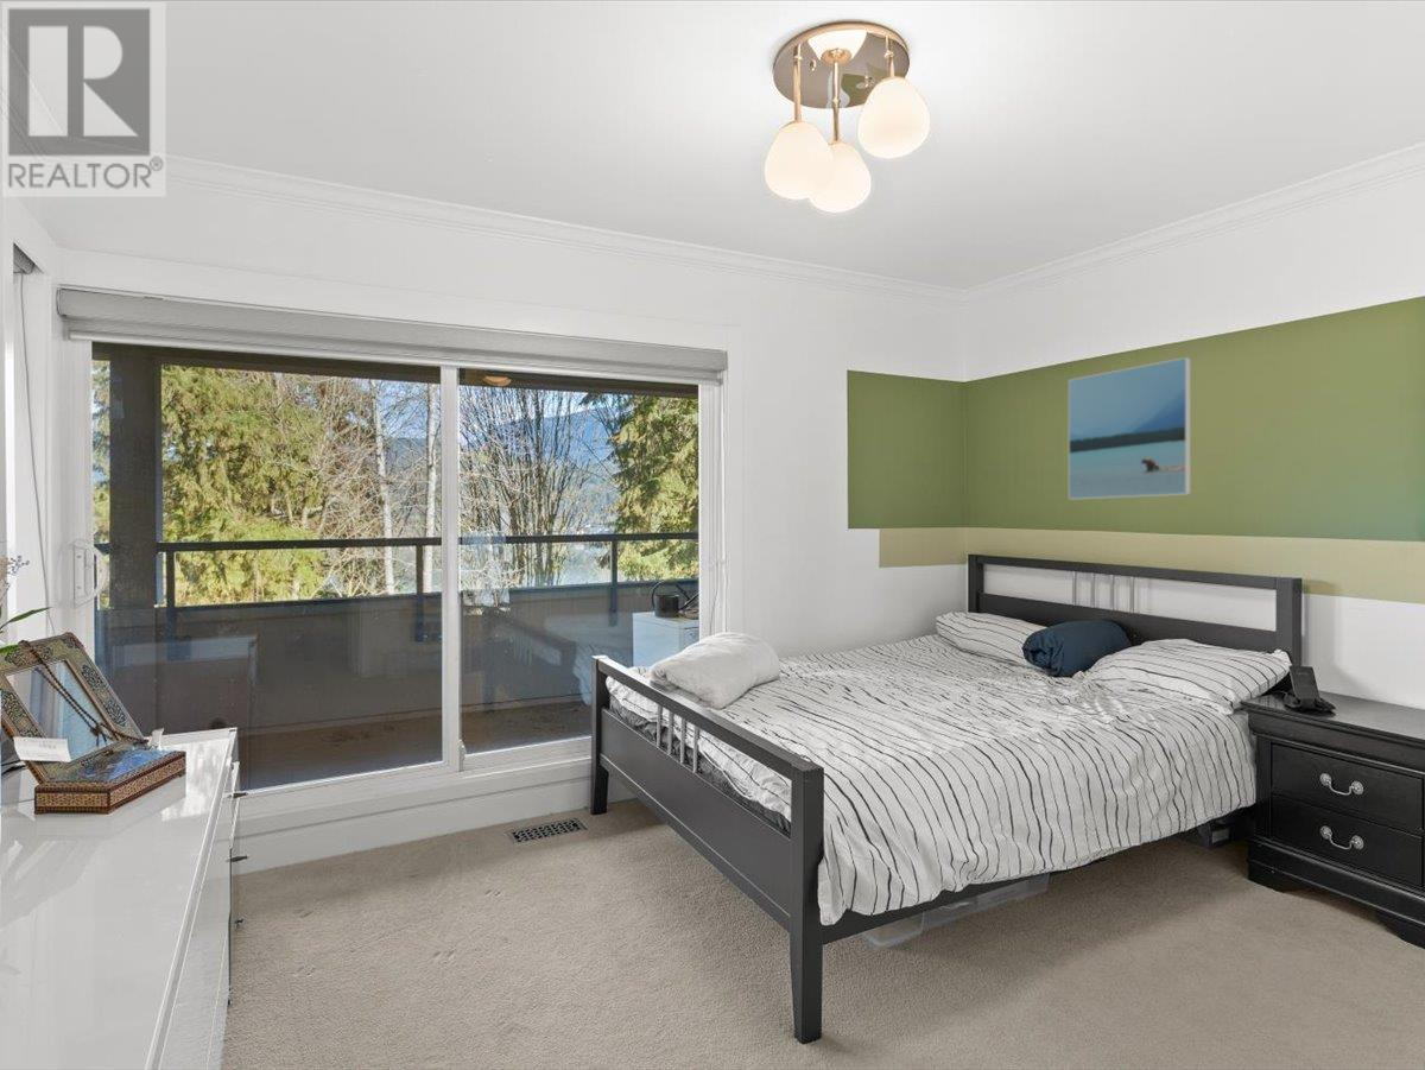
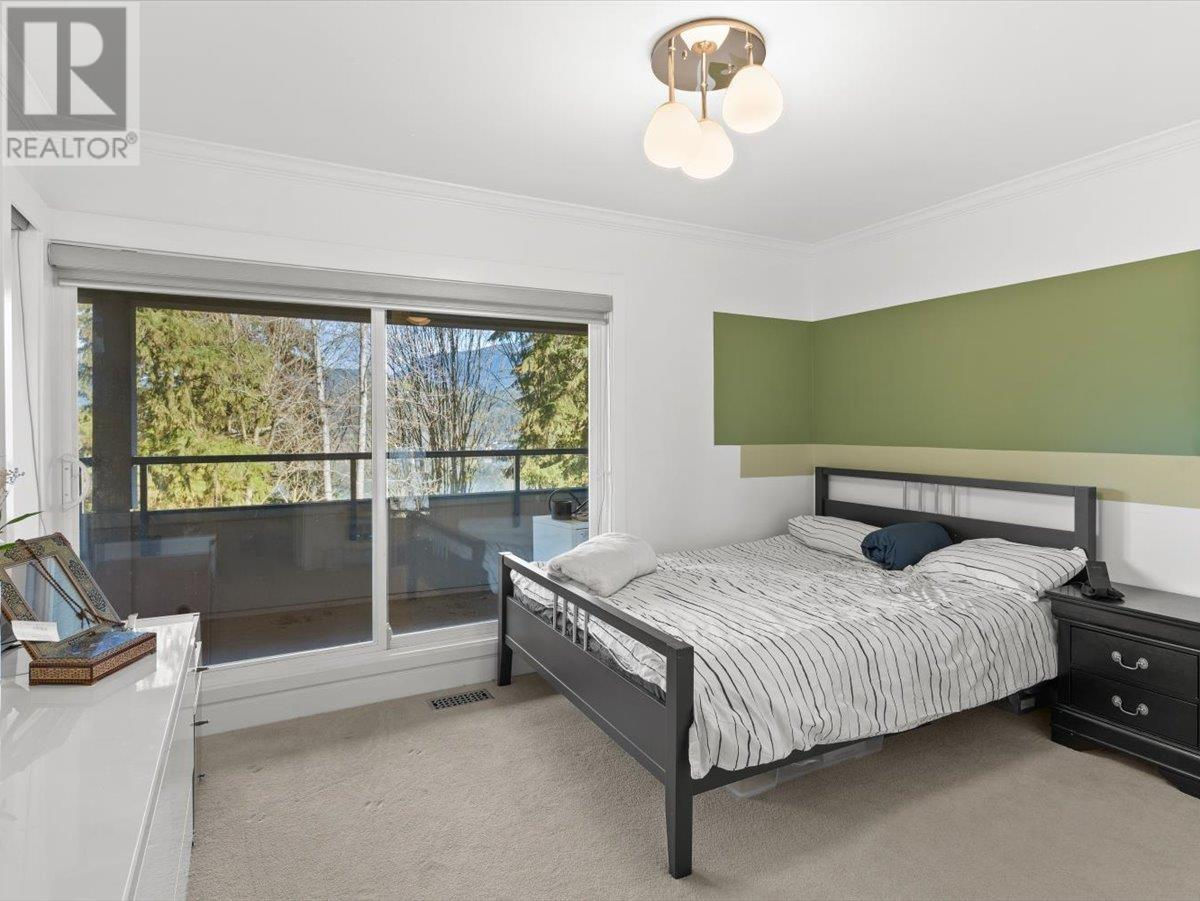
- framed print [1068,356,1192,500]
